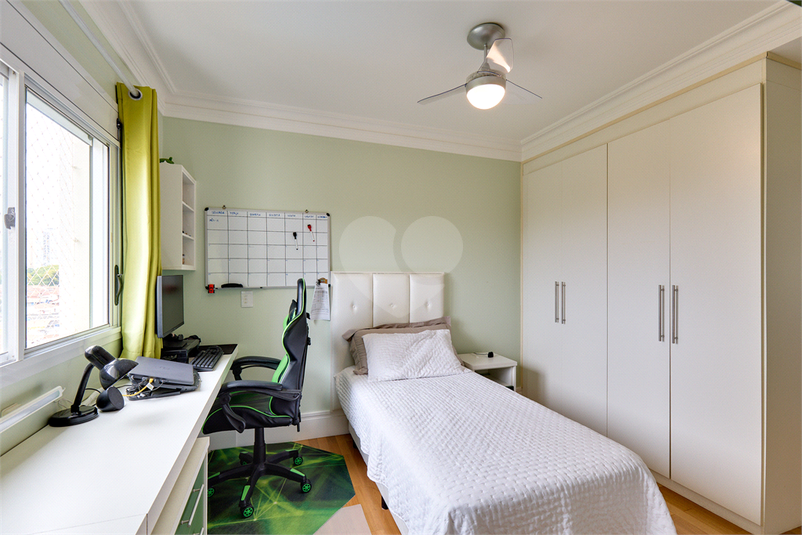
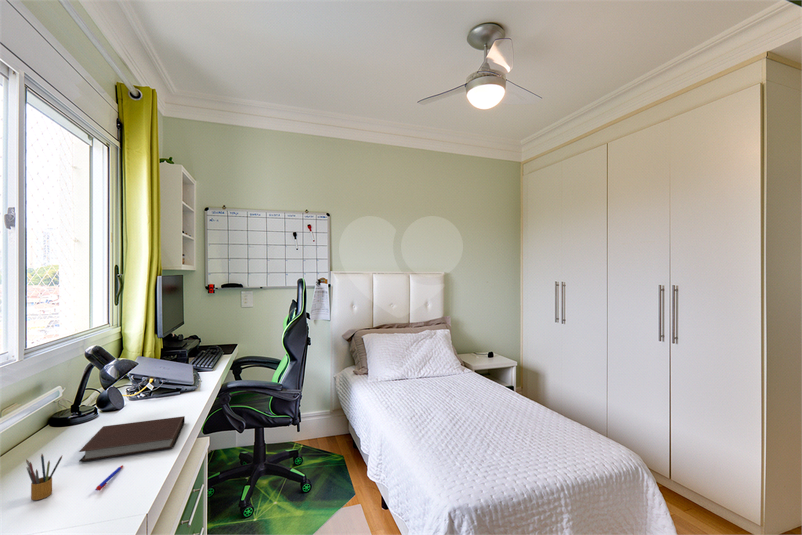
+ notebook [78,415,186,463]
+ pen [94,464,124,491]
+ pencil box [25,453,63,501]
